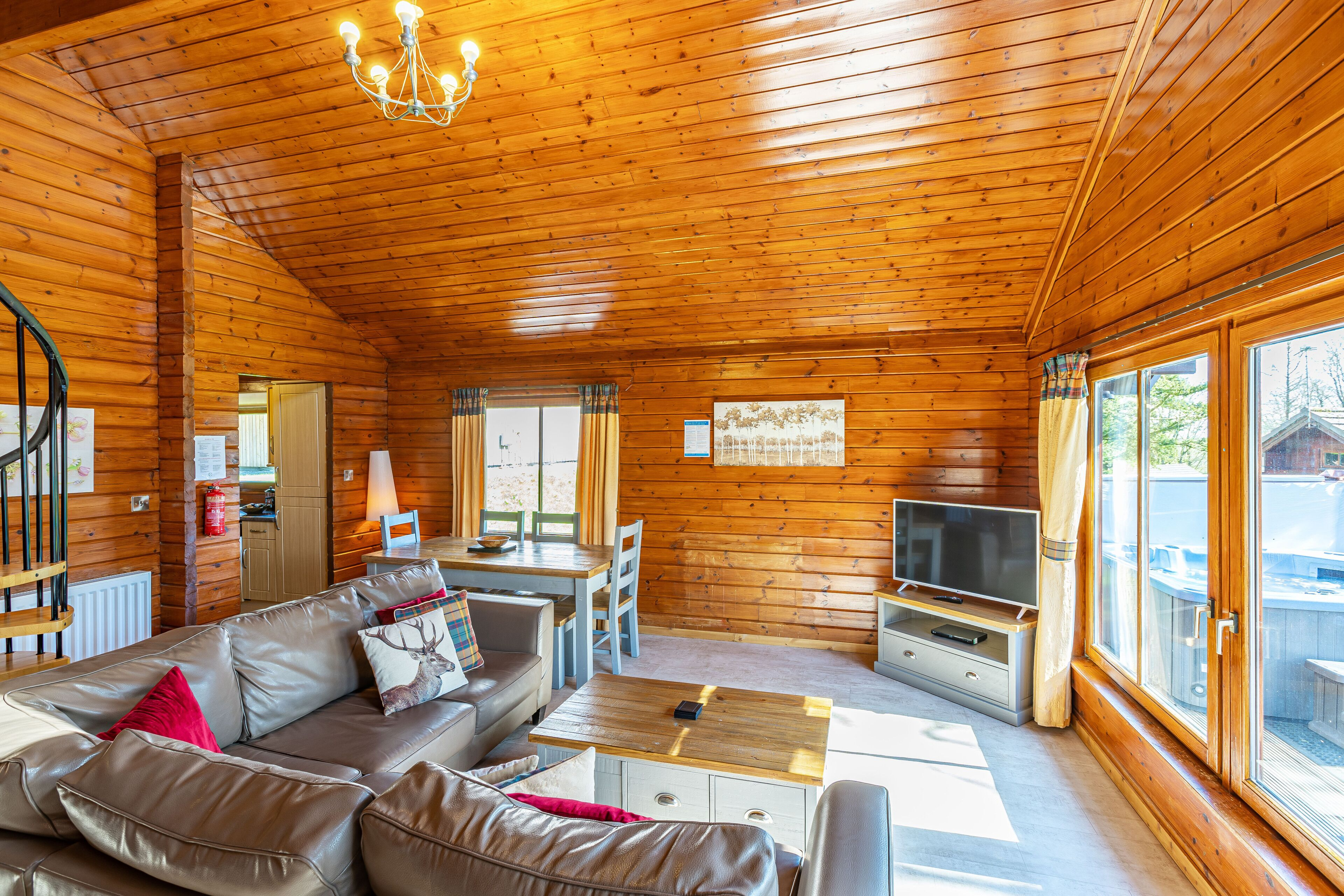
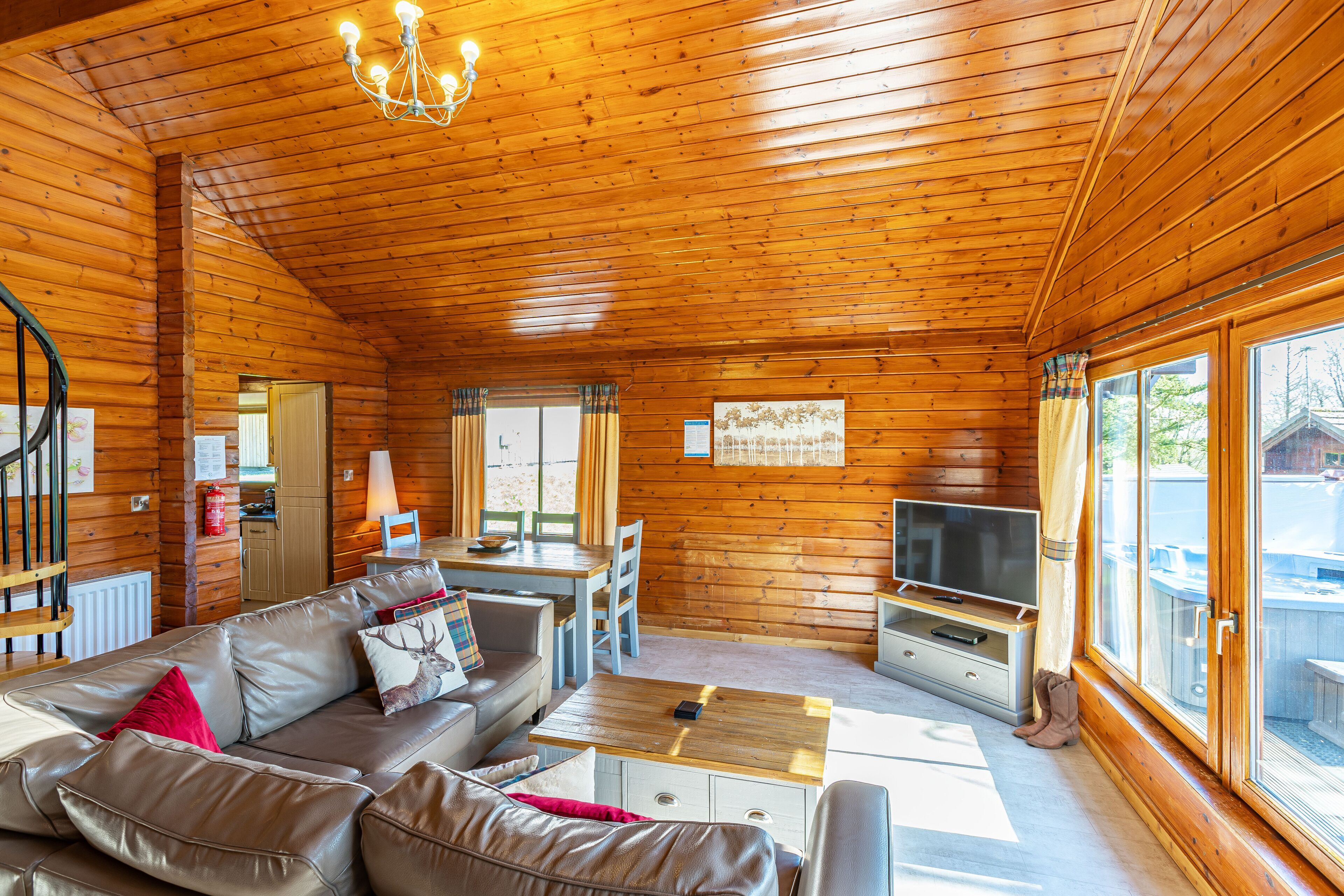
+ boots [1012,667,1080,749]
